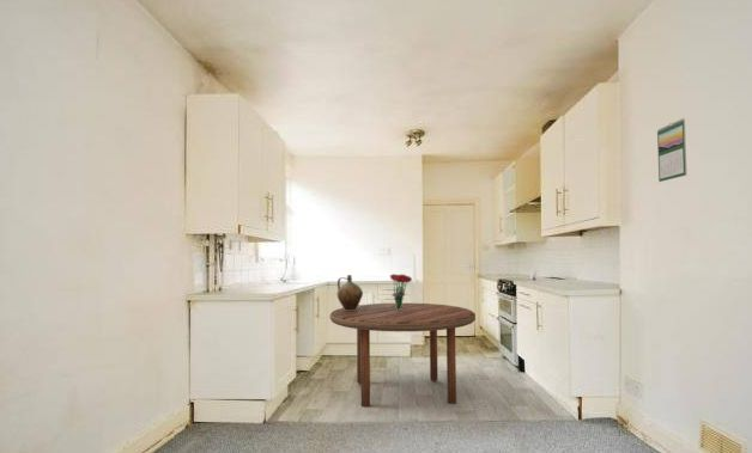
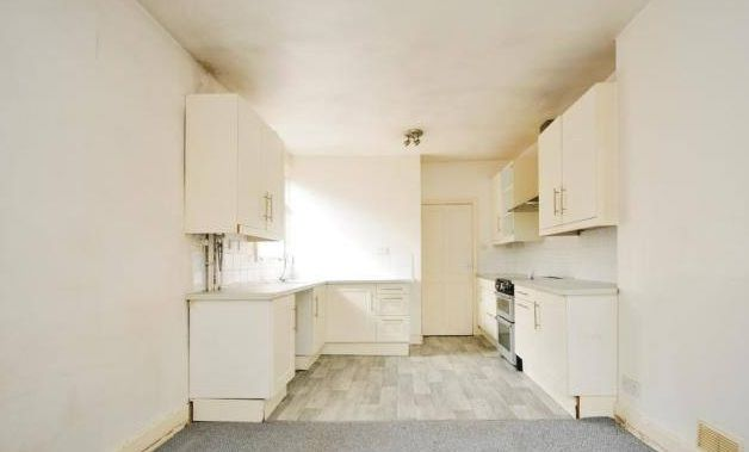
- bouquet [389,273,413,310]
- calendar [656,117,689,183]
- dining table [328,302,477,409]
- ceramic jug [336,274,364,311]
